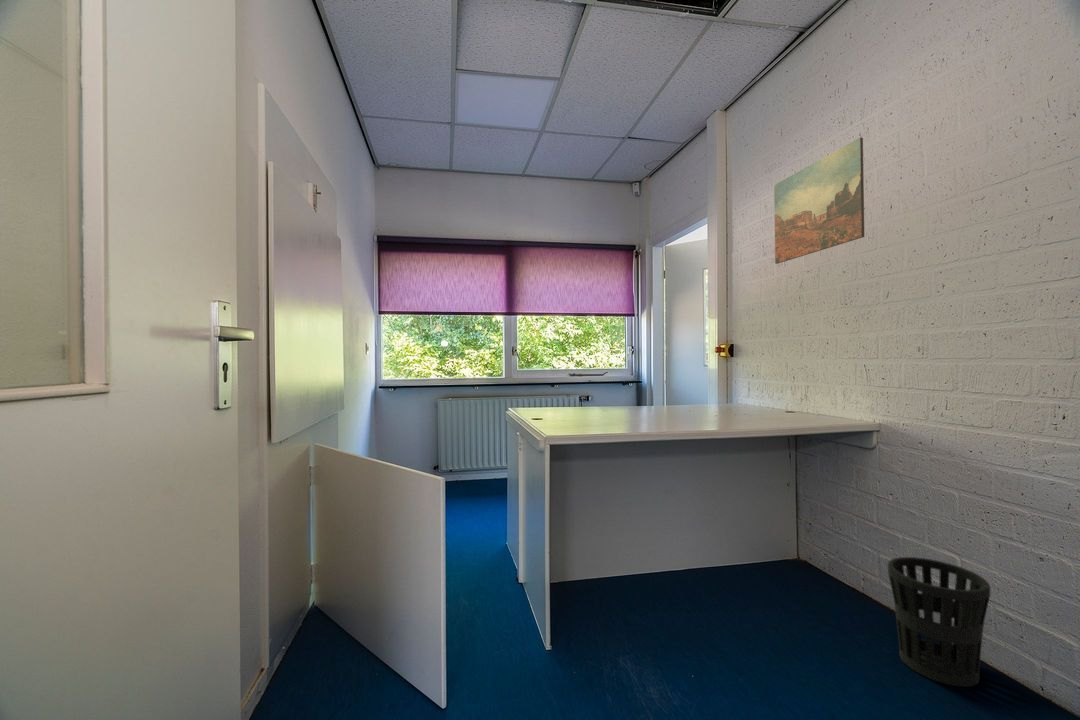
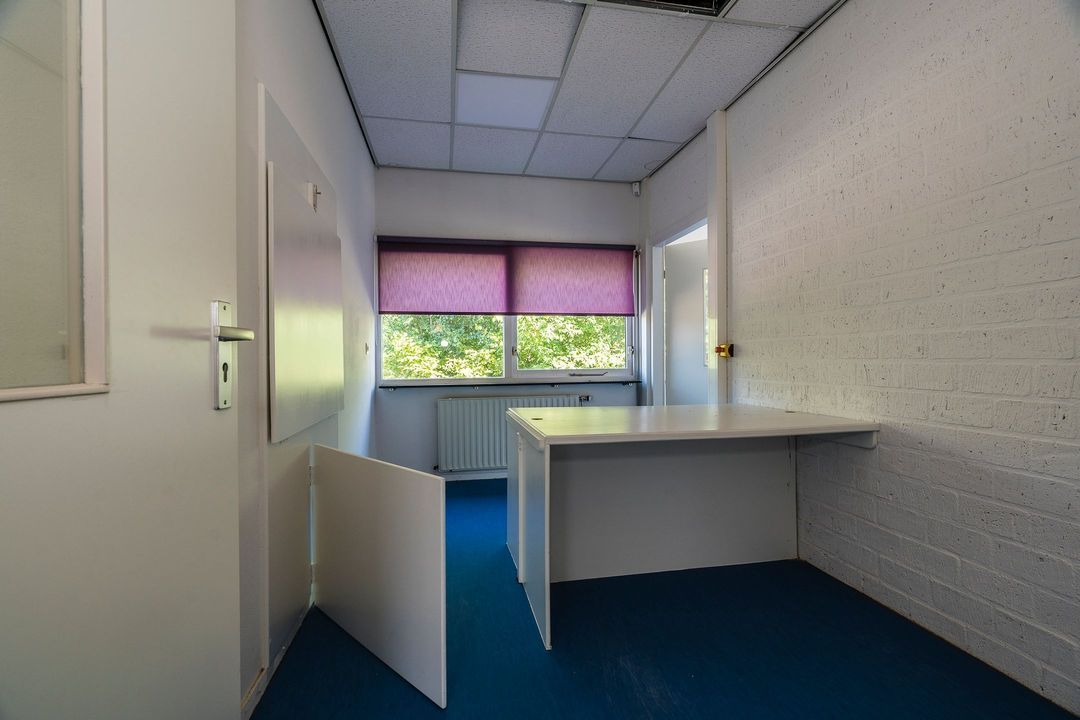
- wastebasket [887,556,991,688]
- wall art [773,137,865,265]
